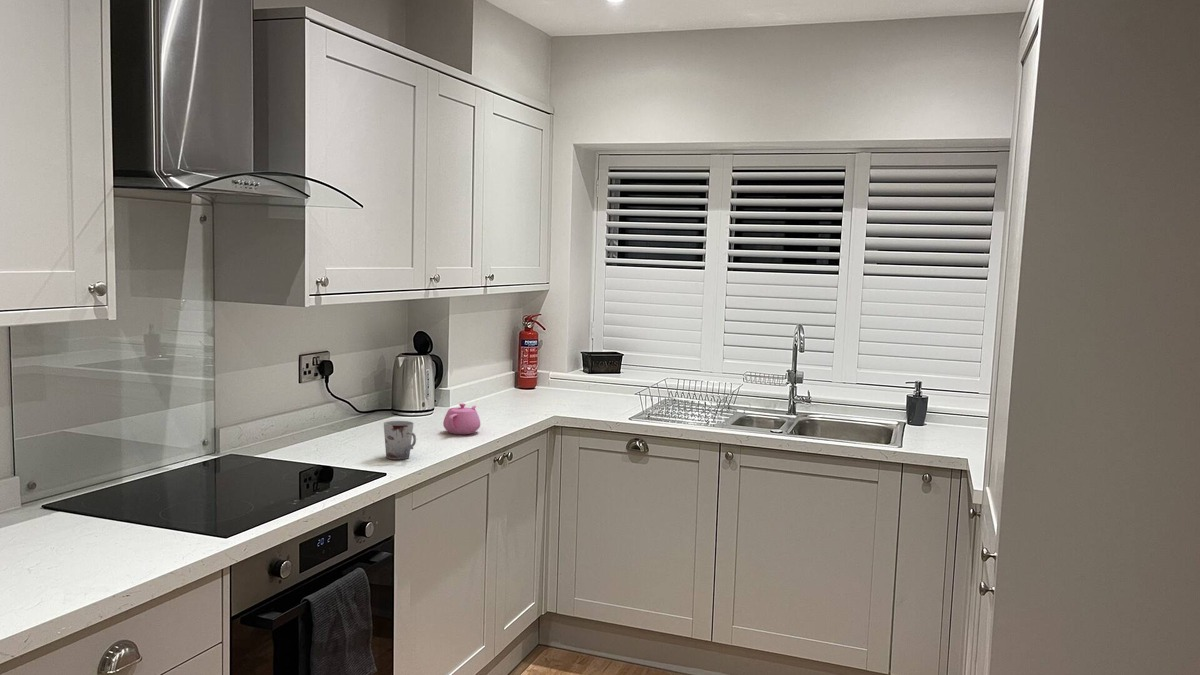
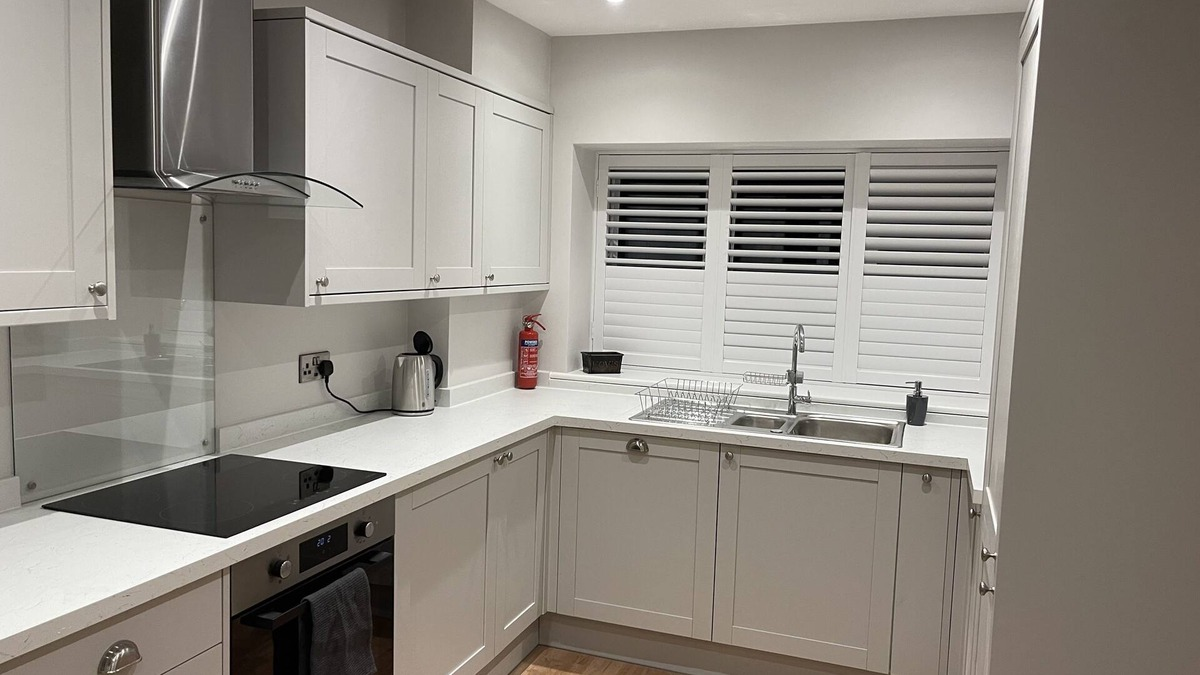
- cup [383,420,417,460]
- teapot [442,402,481,435]
